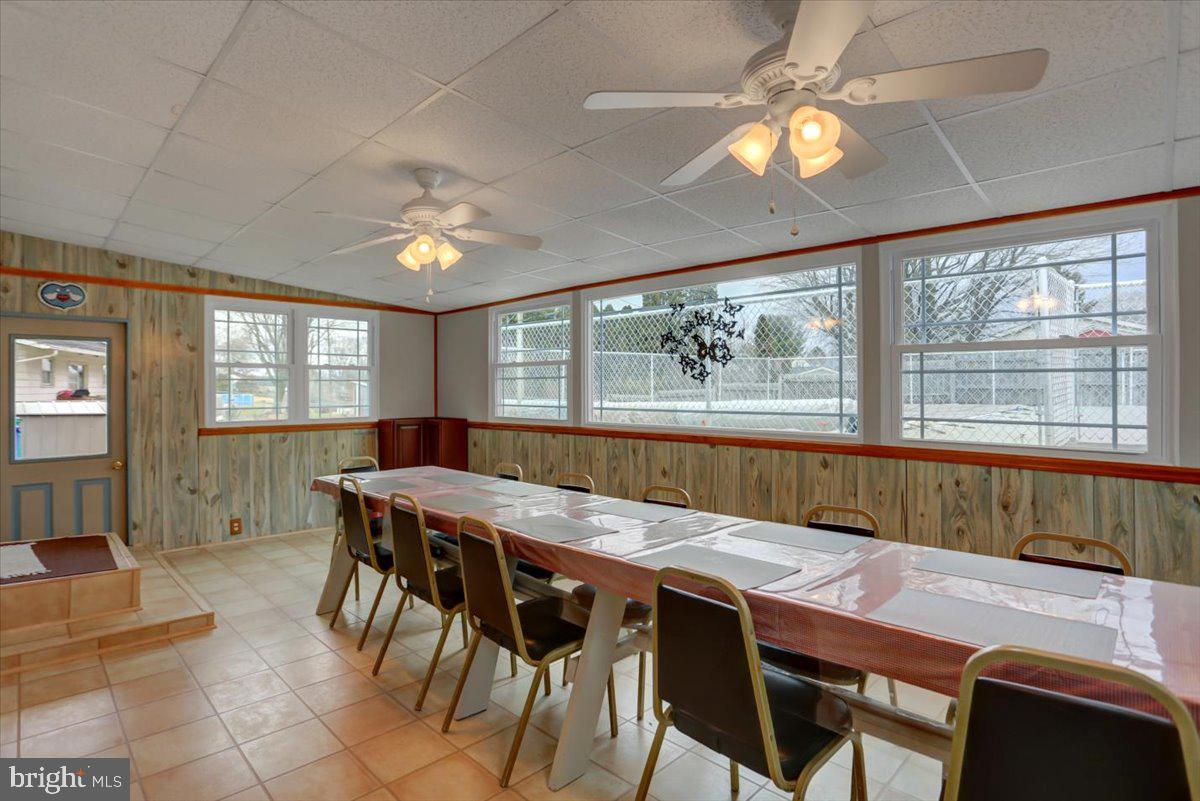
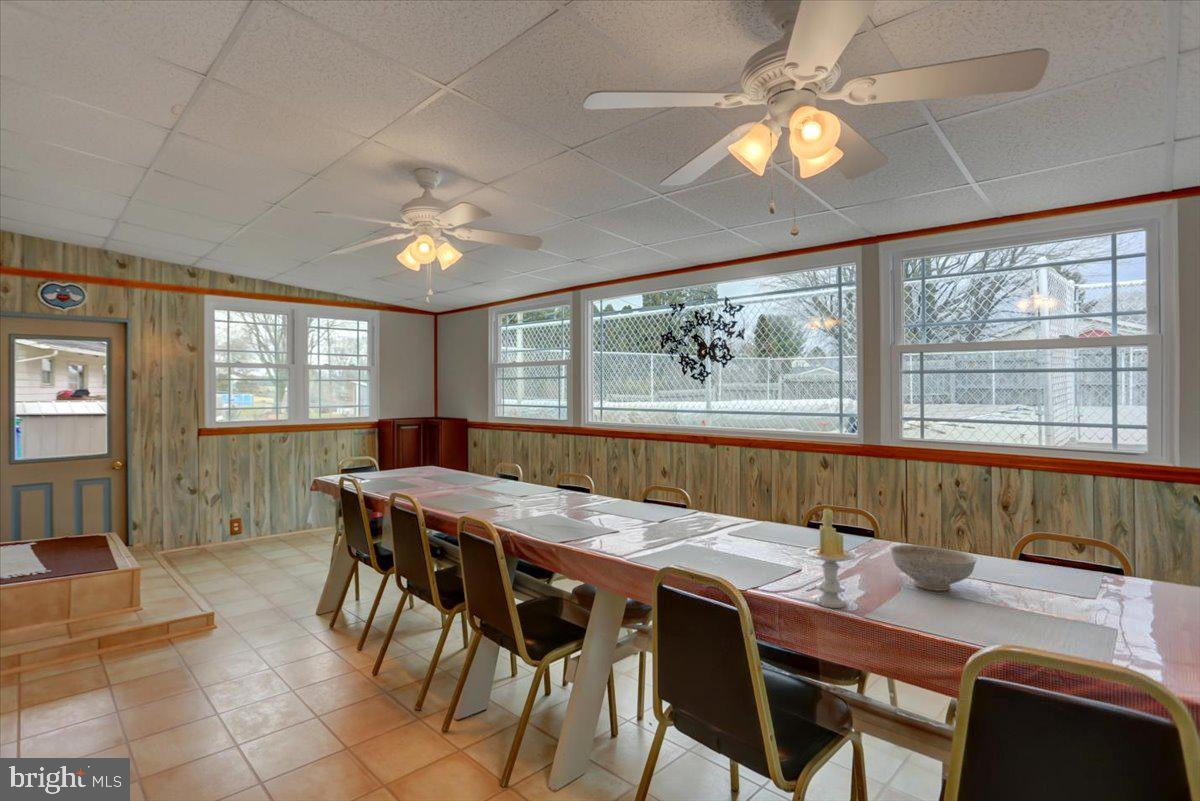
+ decorative bowl [889,544,978,592]
+ candle [804,507,857,609]
